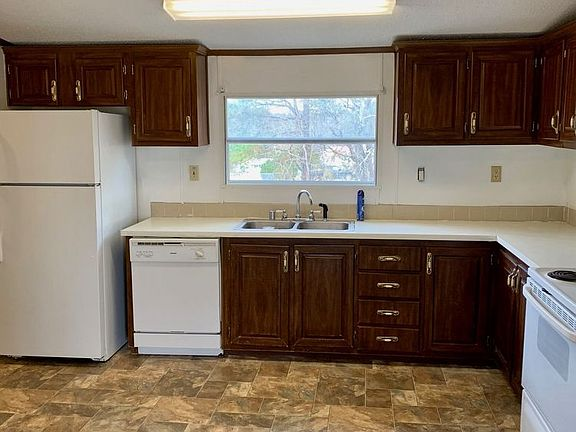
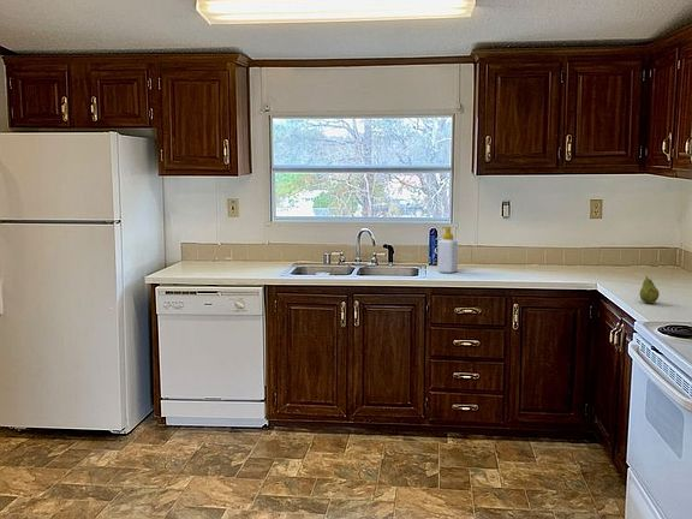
+ fruit [638,276,661,304]
+ soap bottle [436,226,459,274]
